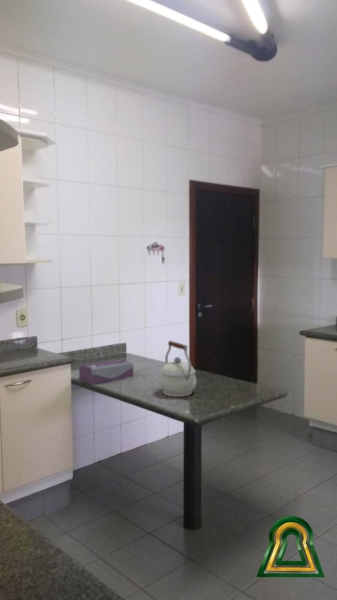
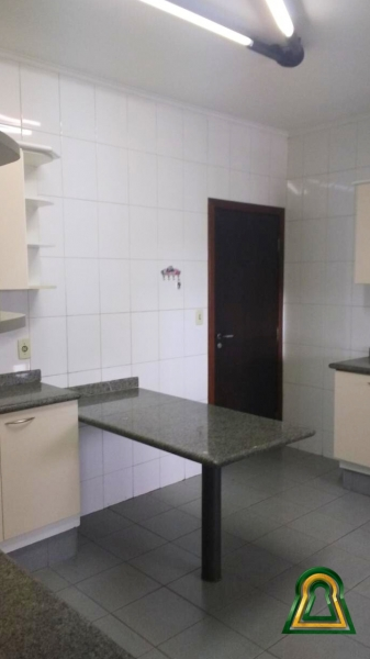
- kettle [158,340,197,398]
- tissue box [78,358,134,386]
